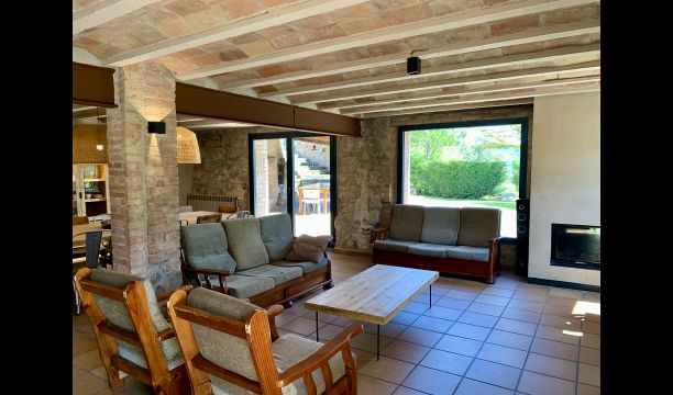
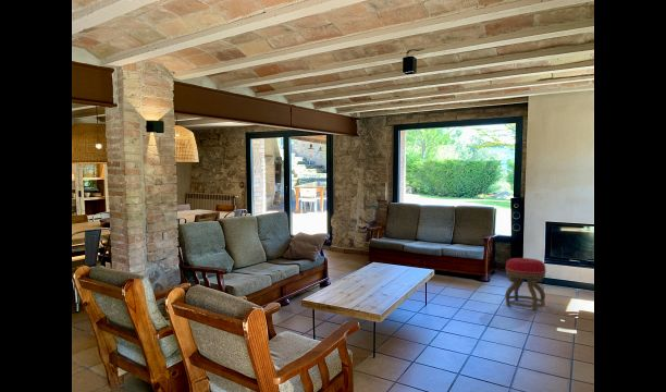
+ stool [504,257,547,311]
